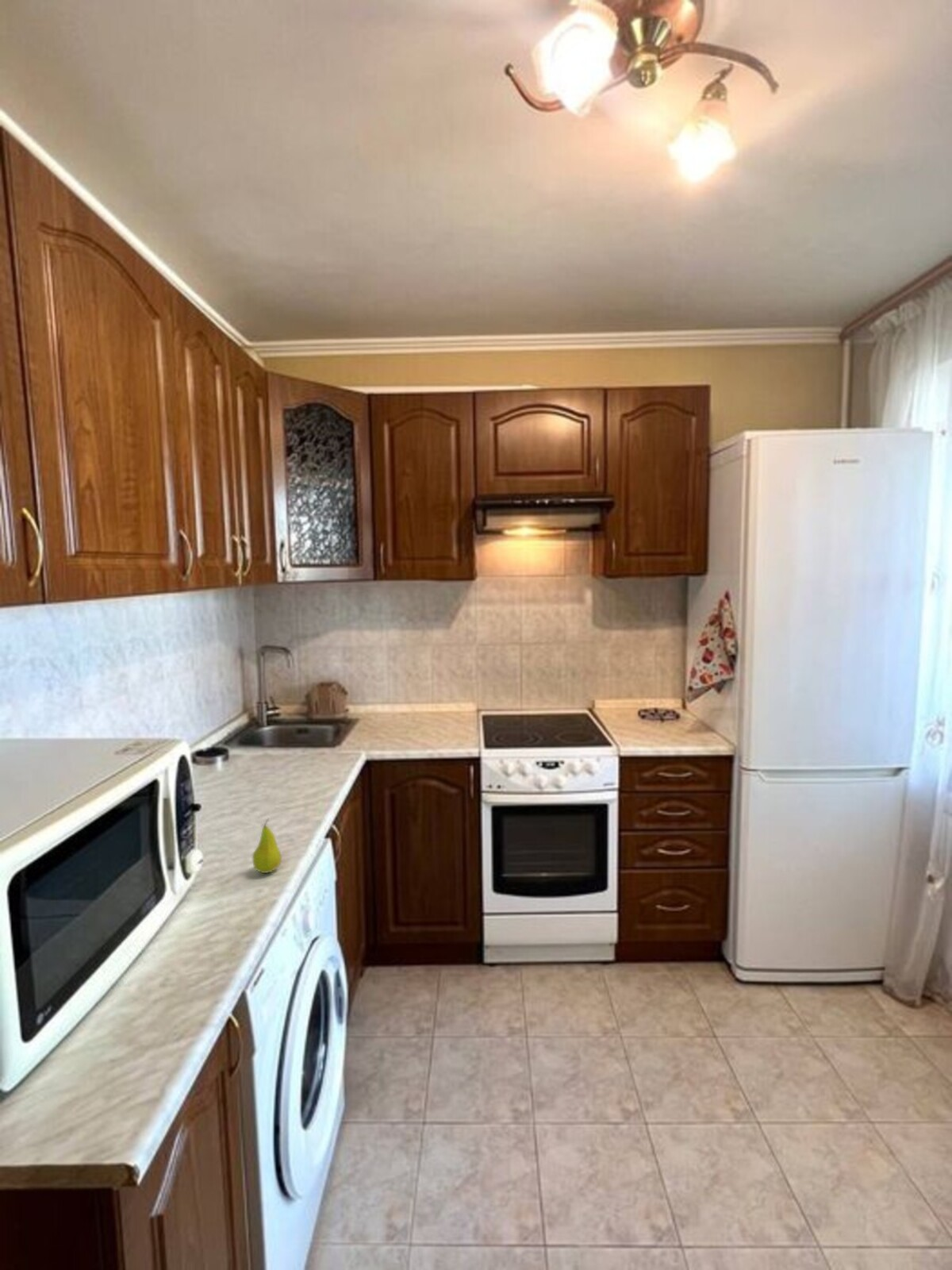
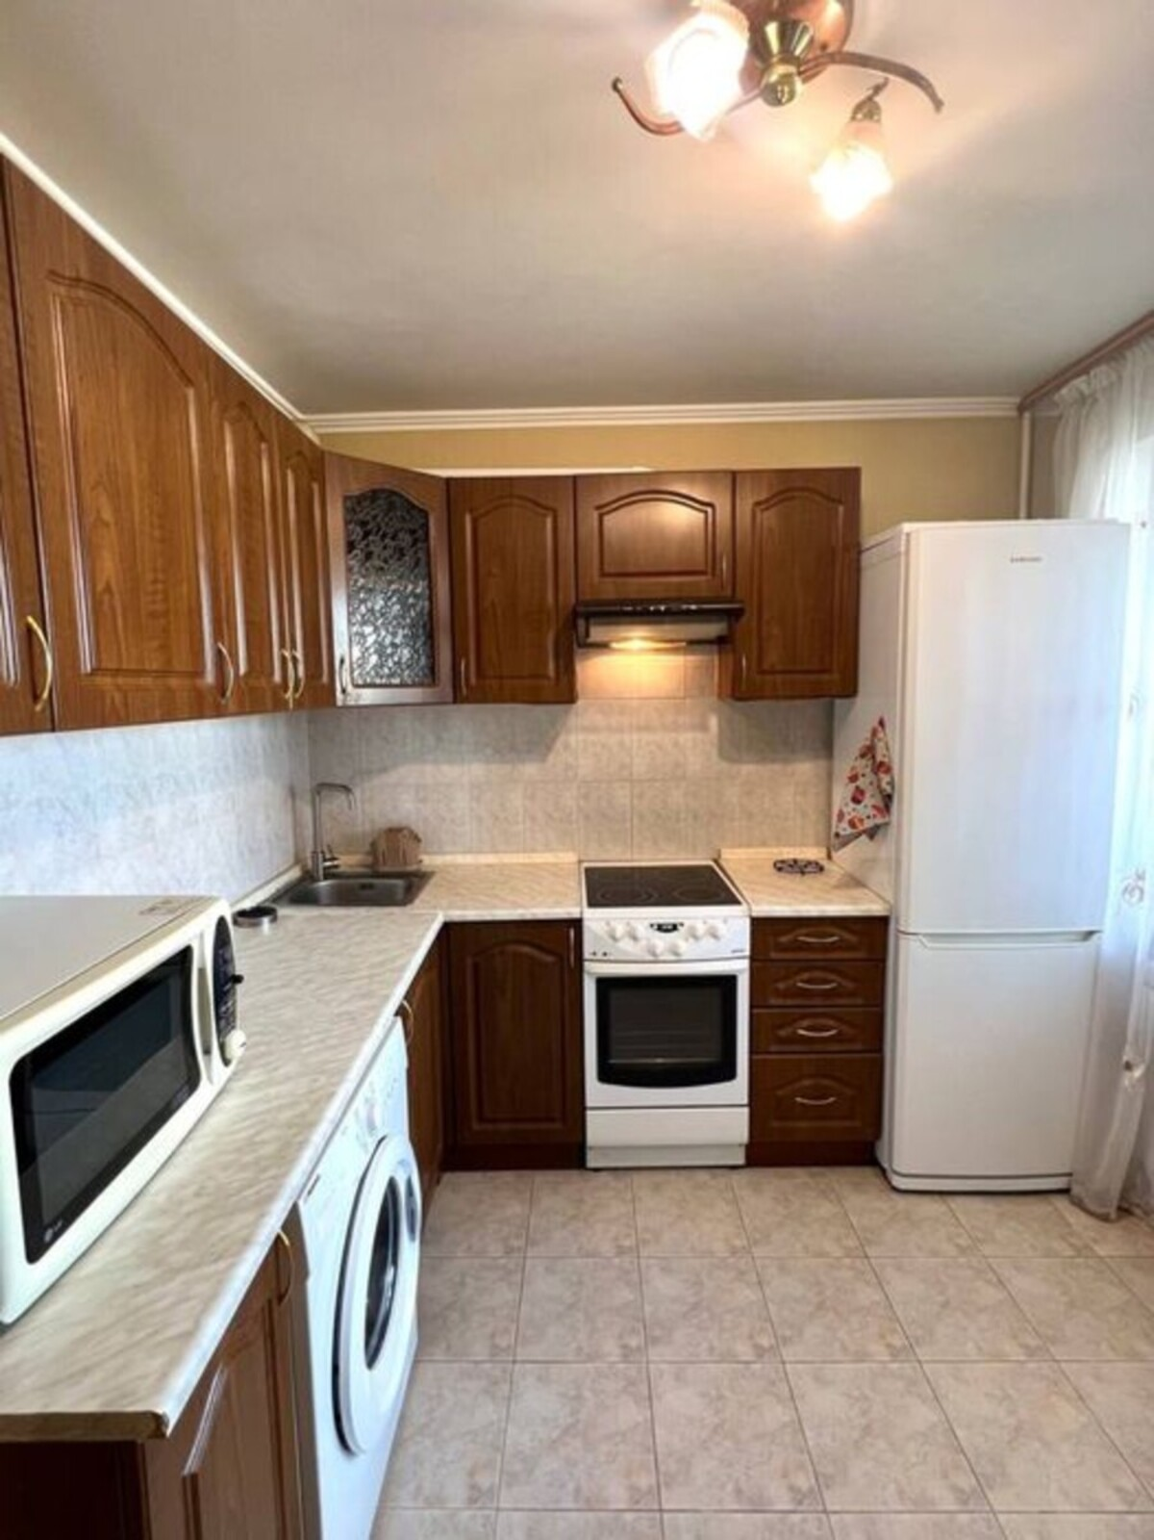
- fruit [251,818,282,874]
